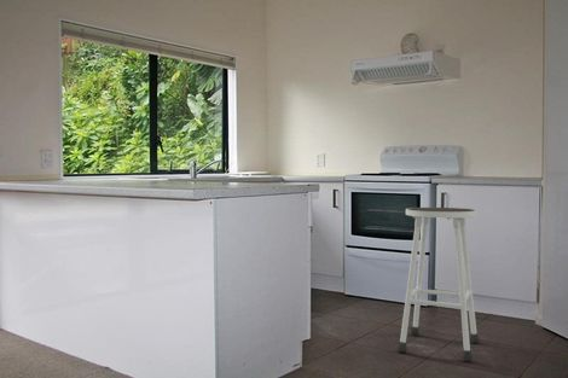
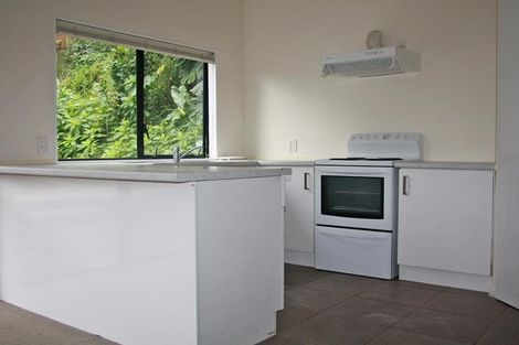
- stool [395,207,481,362]
